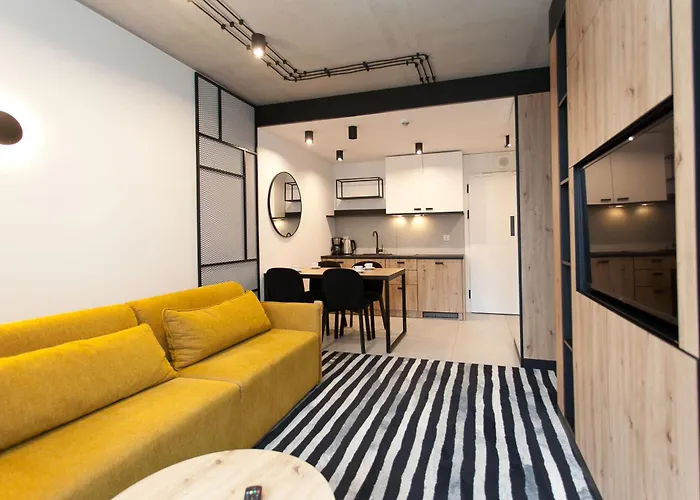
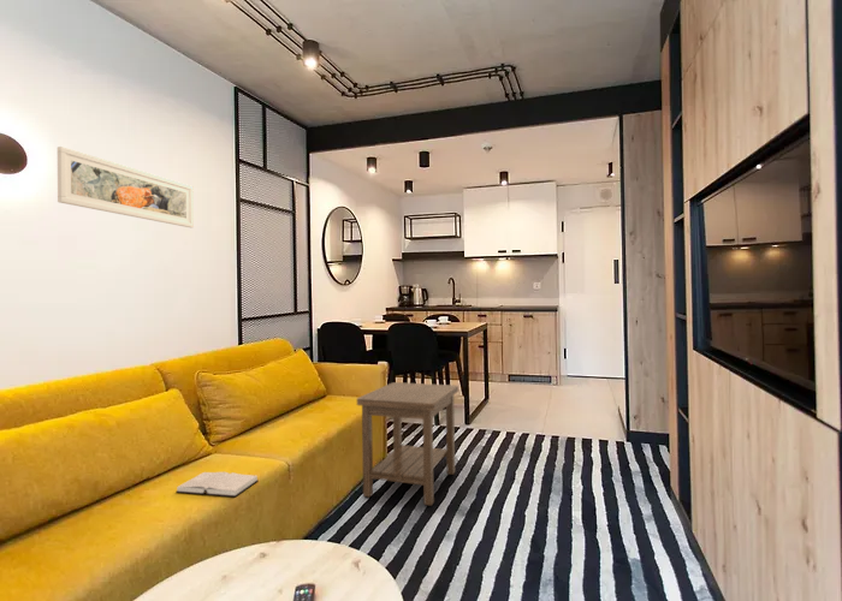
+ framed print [57,145,195,228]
+ side table [356,381,459,507]
+ hardback book [174,471,260,498]
